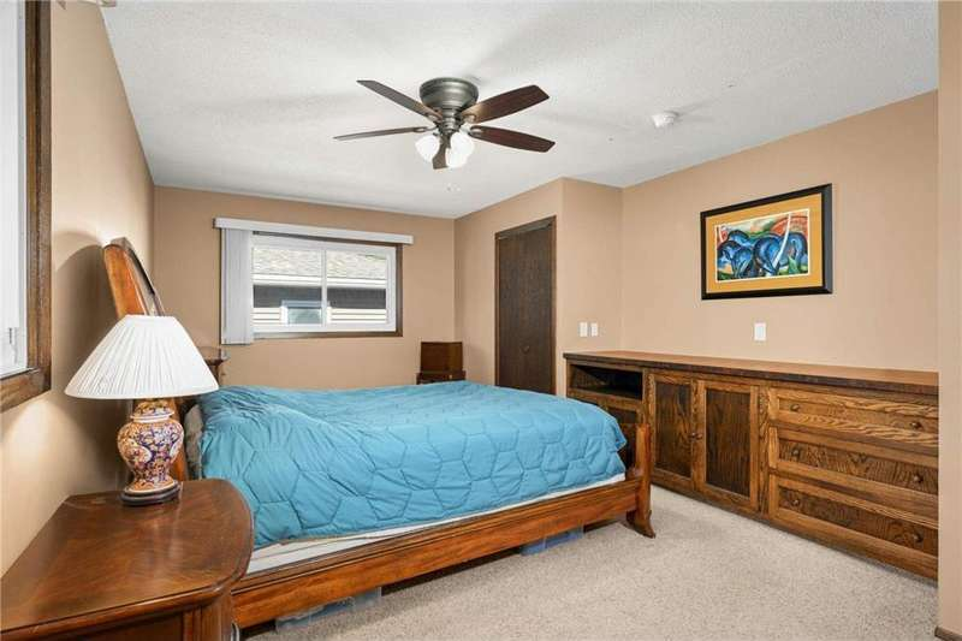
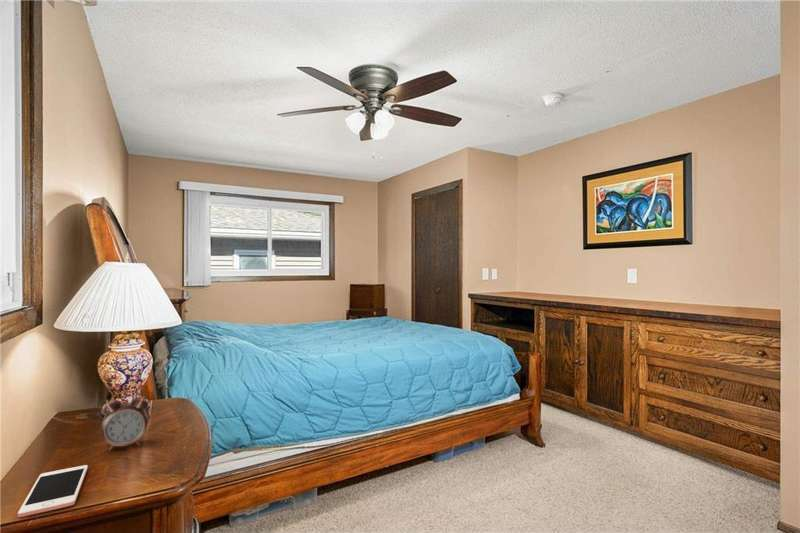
+ cell phone [17,464,89,518]
+ alarm clock [100,390,150,452]
